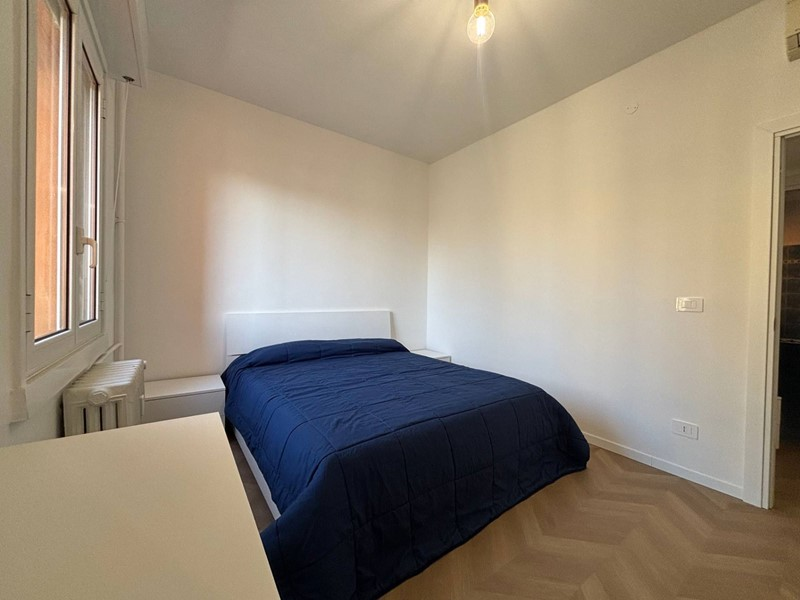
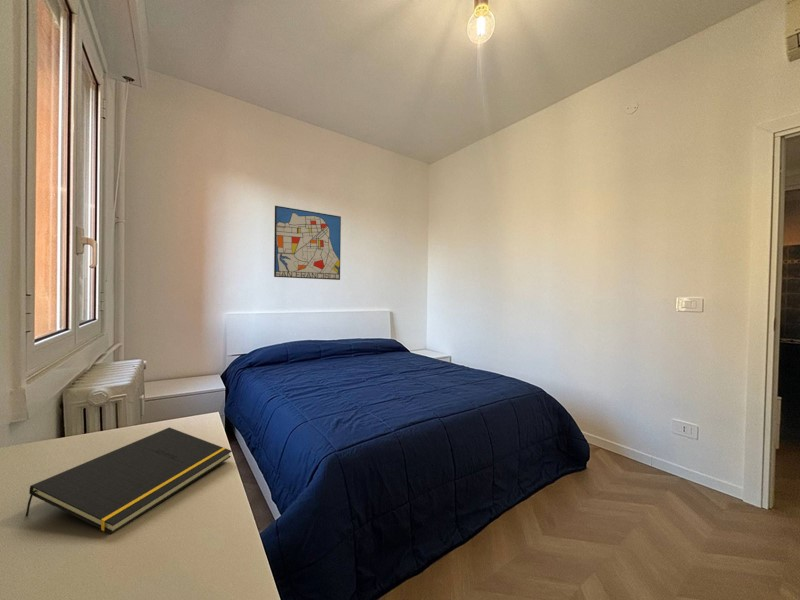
+ notepad [25,426,233,535]
+ wall art [273,205,342,281]
